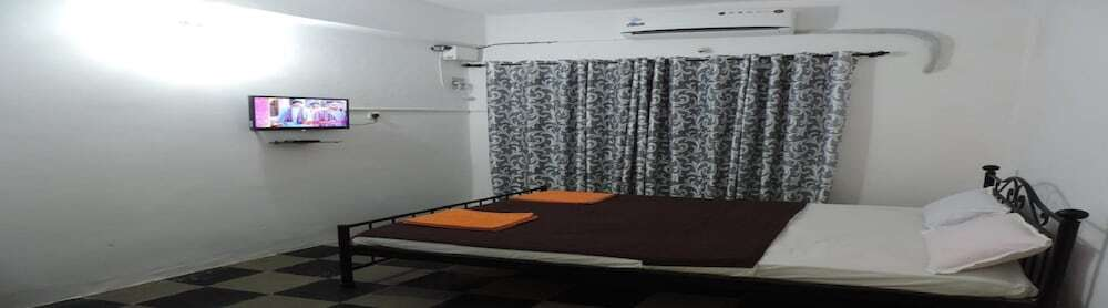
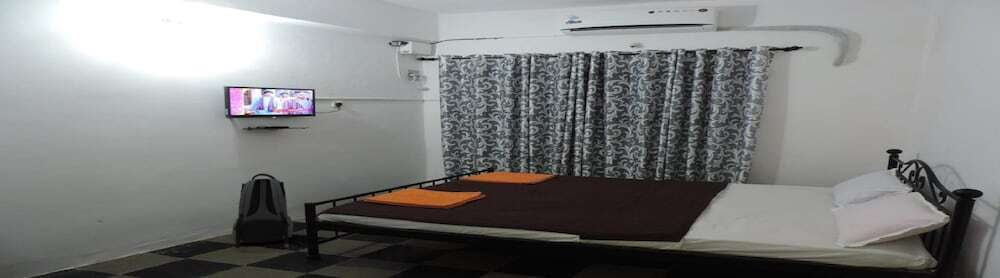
+ backpack [231,172,294,252]
